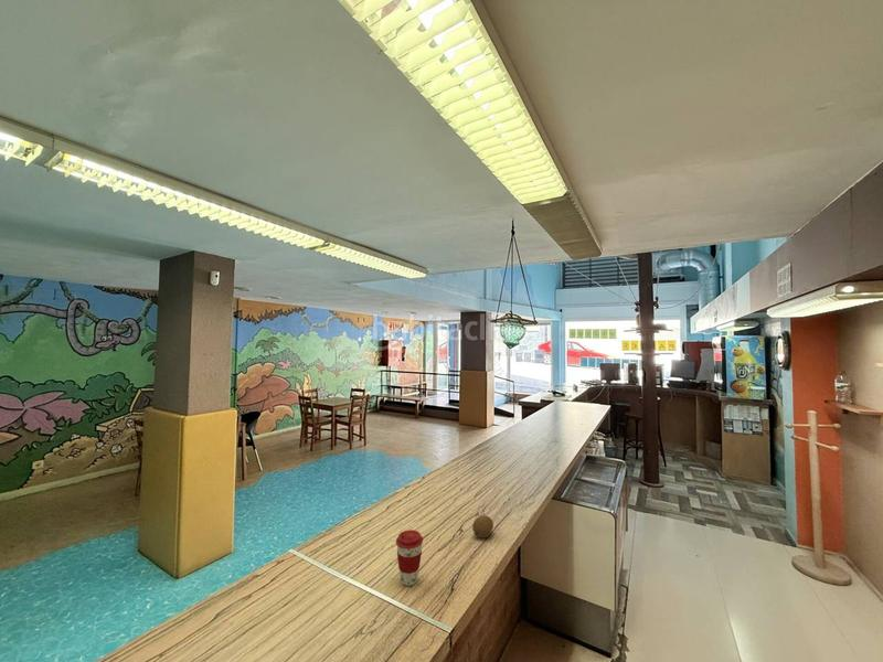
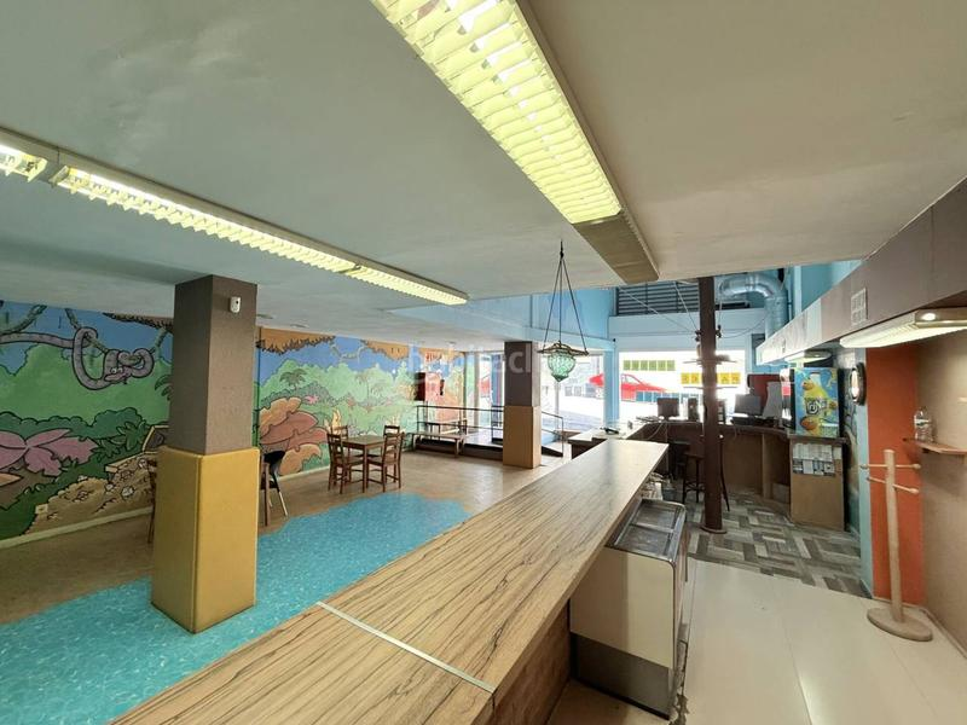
- fruit [471,514,494,538]
- coffee cup [395,528,424,587]
